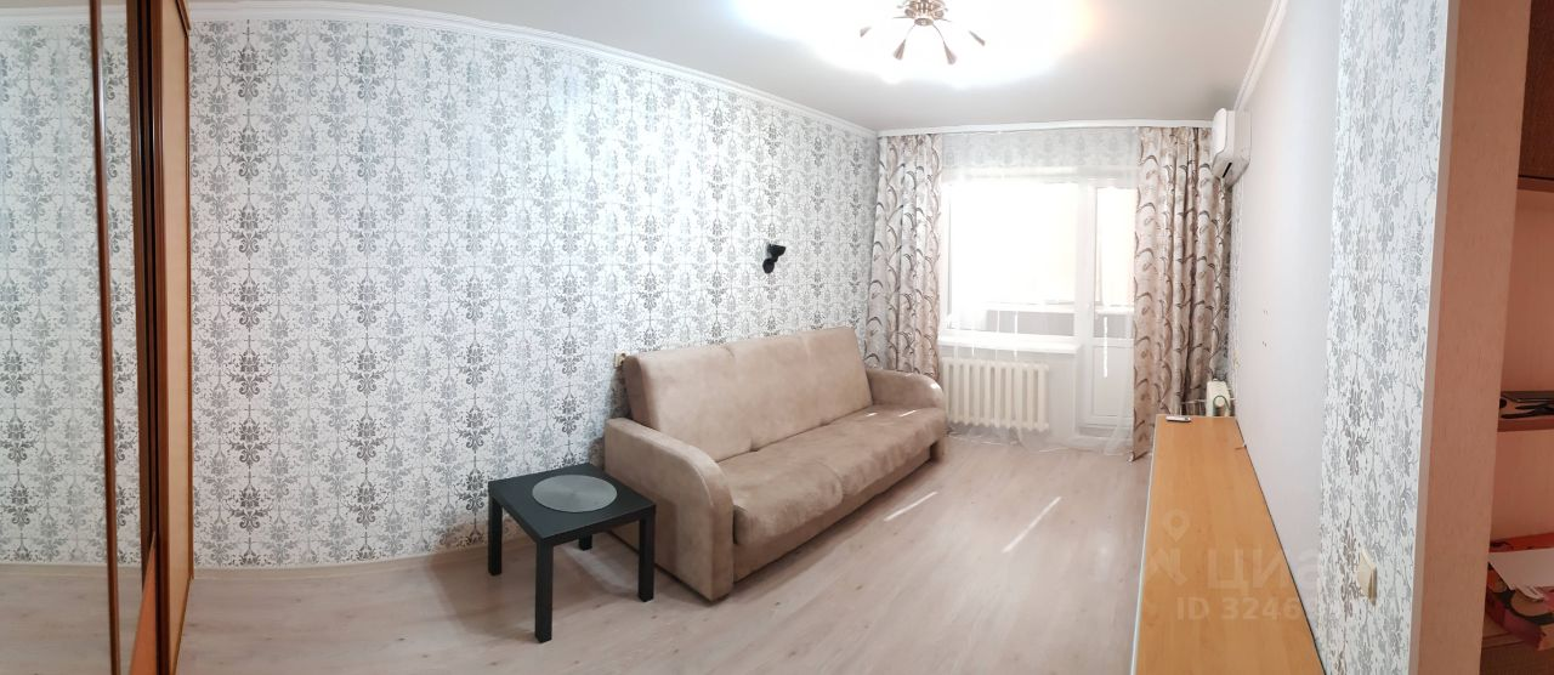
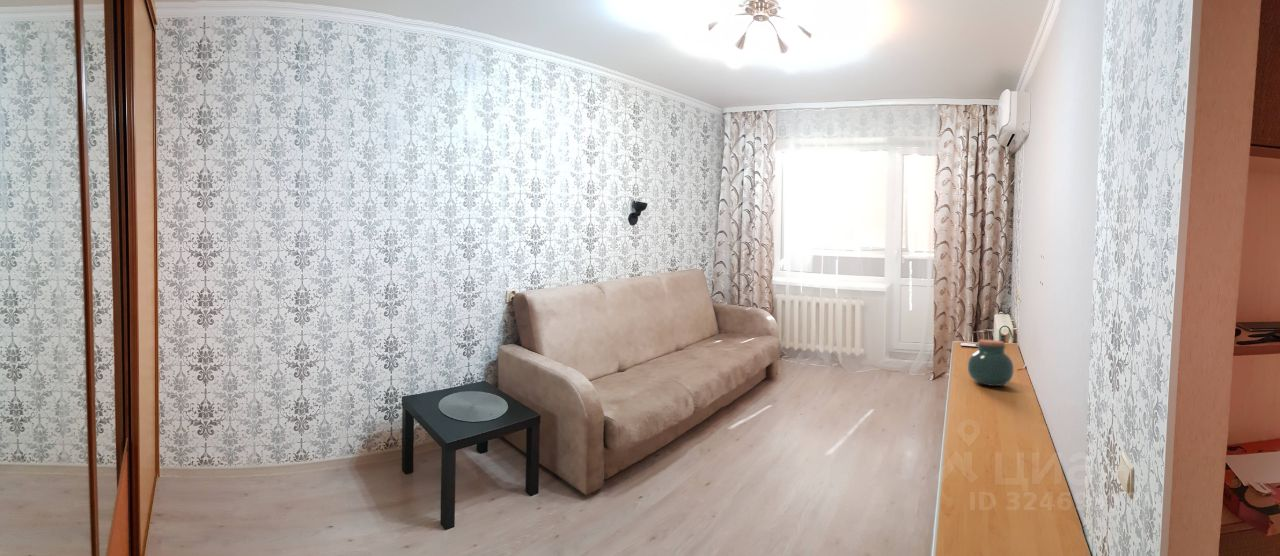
+ jar [967,339,1015,387]
